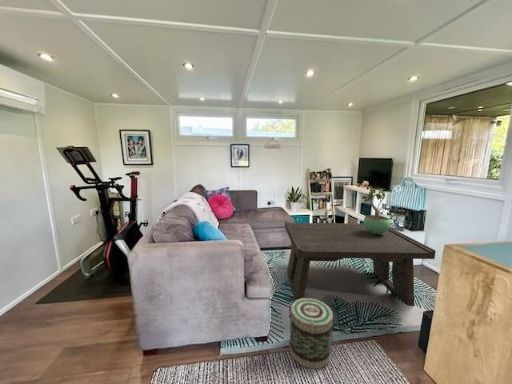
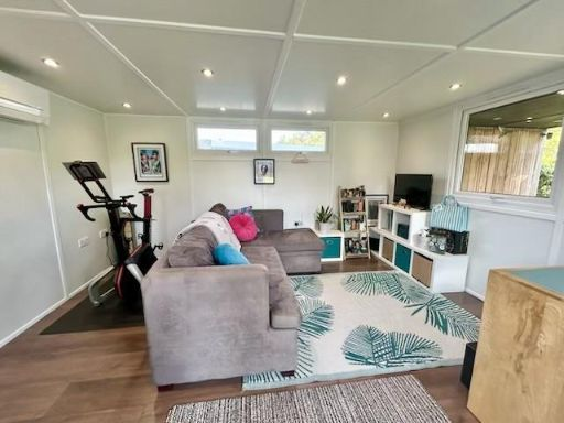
- basket [288,297,336,370]
- potted plant [361,187,391,234]
- coffee table [284,220,437,307]
